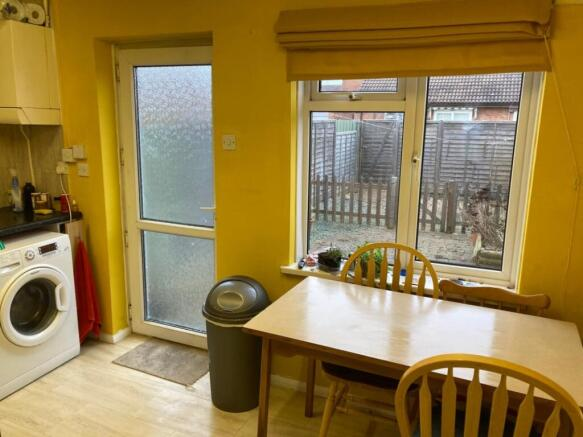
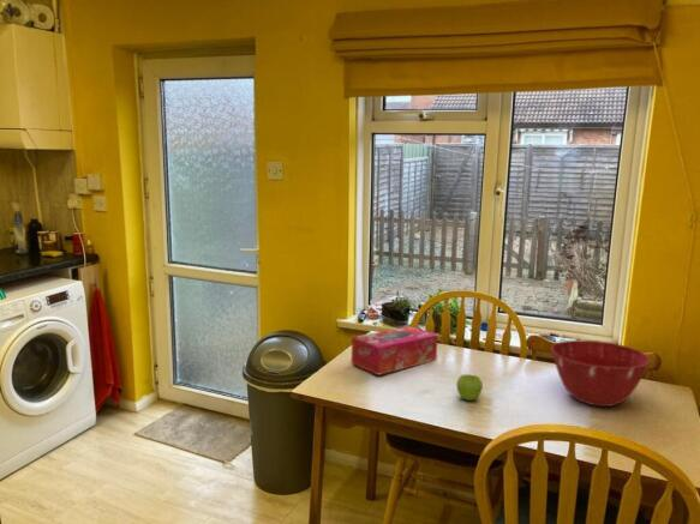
+ fruit [455,373,484,402]
+ mixing bowl [550,339,651,408]
+ tissue box [351,325,438,377]
